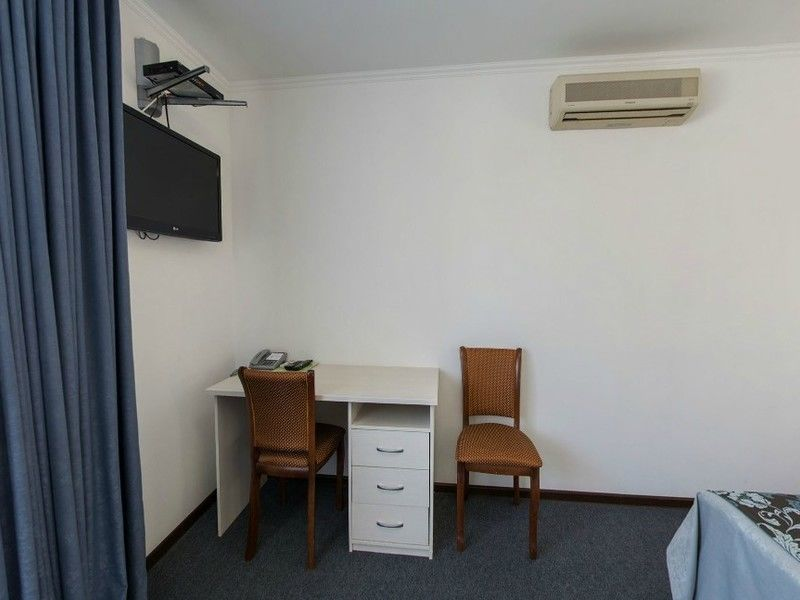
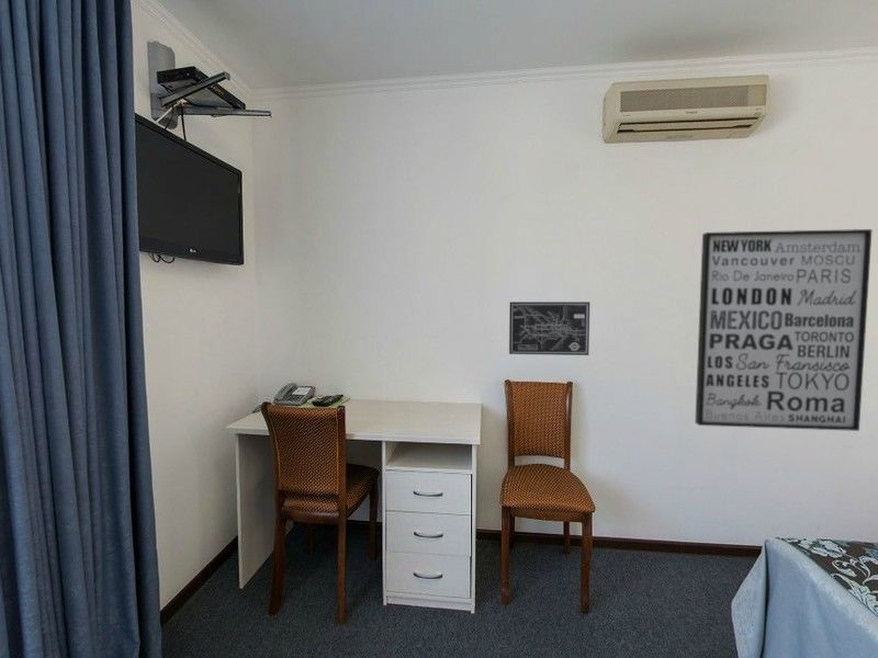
+ wall art [694,228,874,432]
+ wall art [508,300,590,356]
